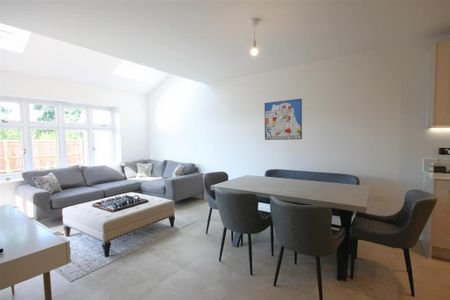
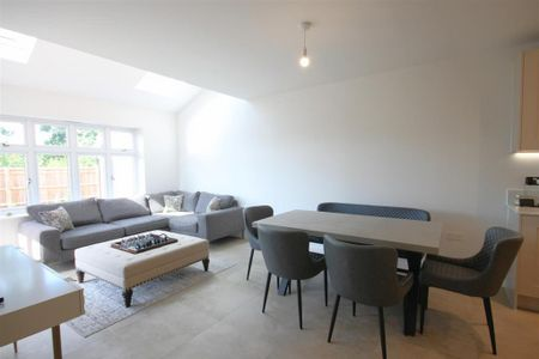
- wall art [264,98,303,141]
